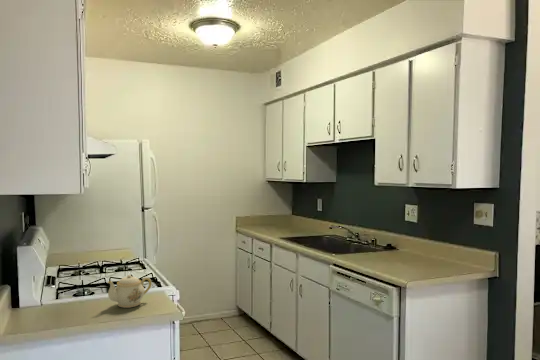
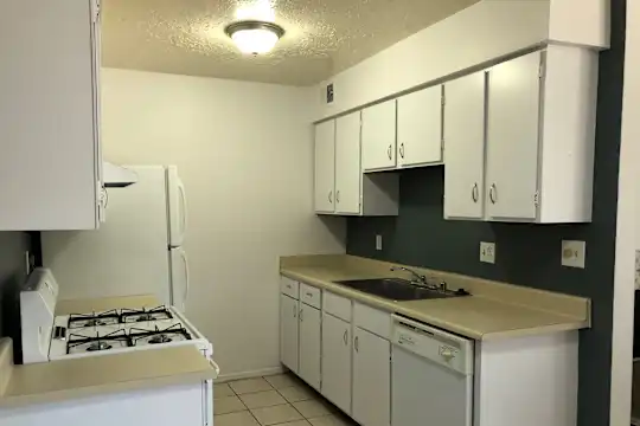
- teapot [107,274,153,309]
